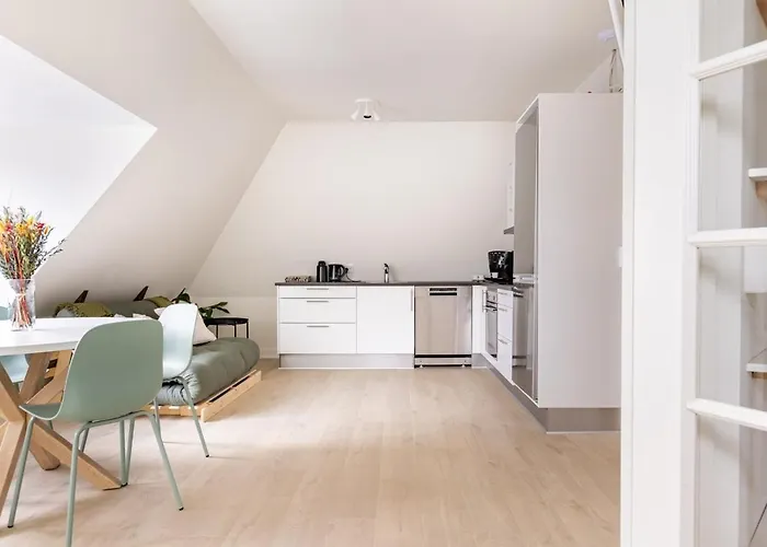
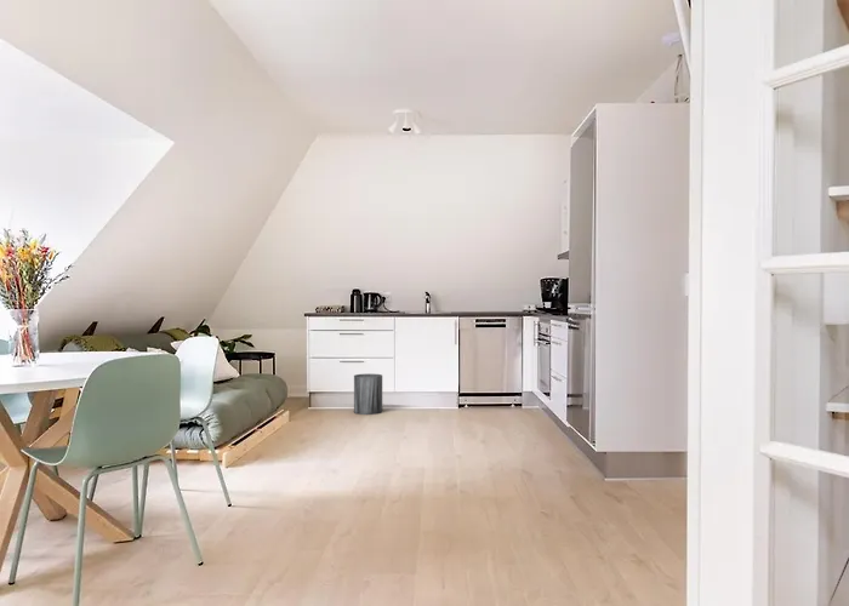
+ trash can [353,372,383,416]
